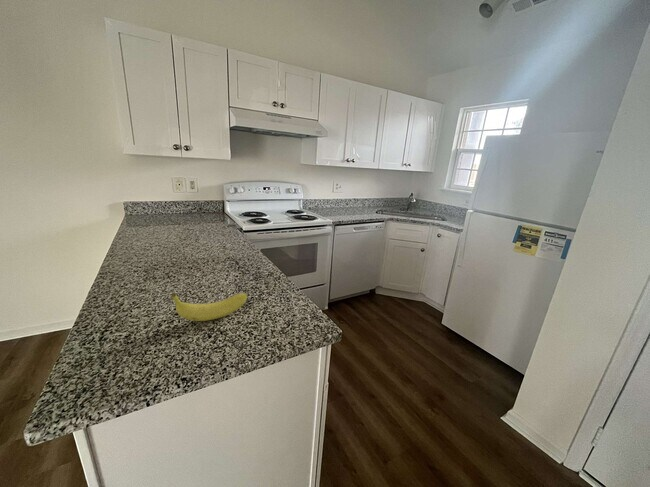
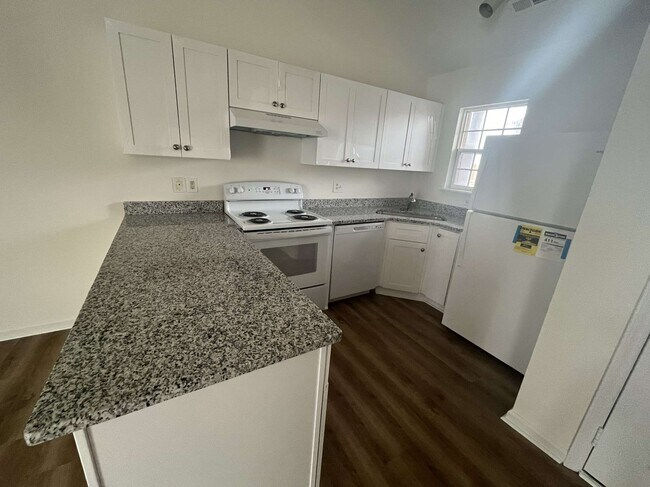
- fruit [170,292,248,322]
